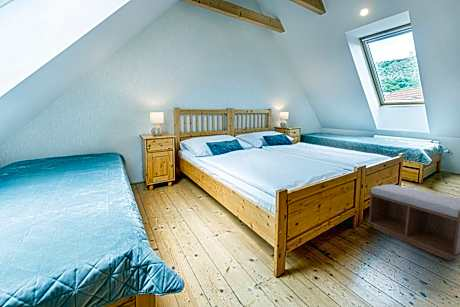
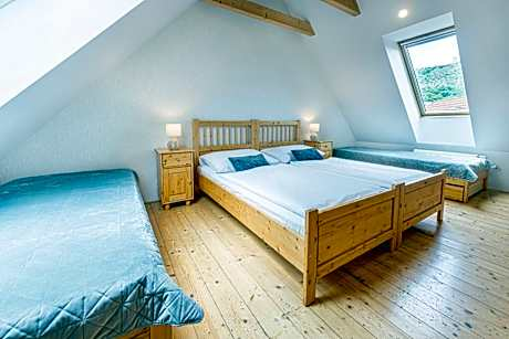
- bench [366,183,460,261]
